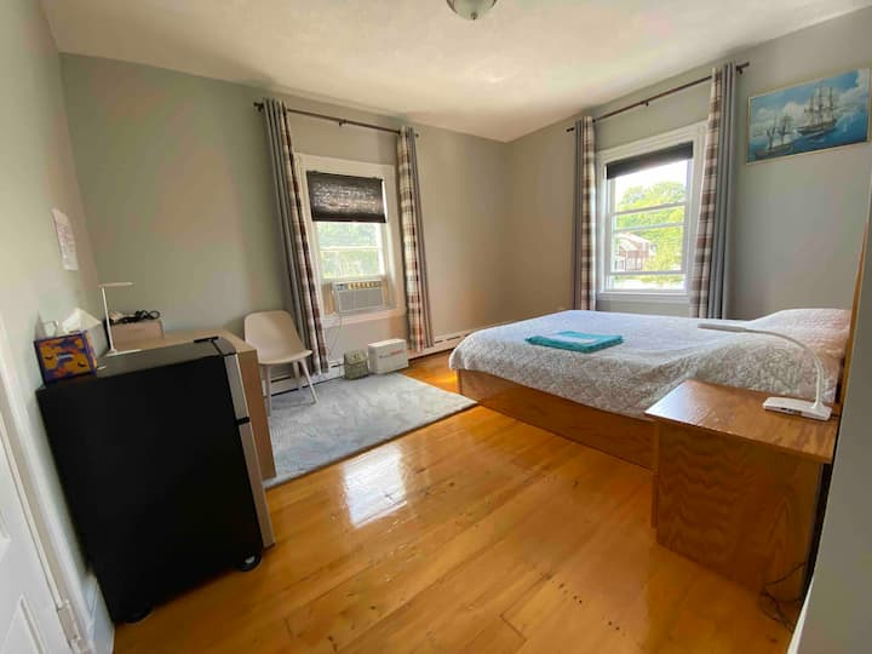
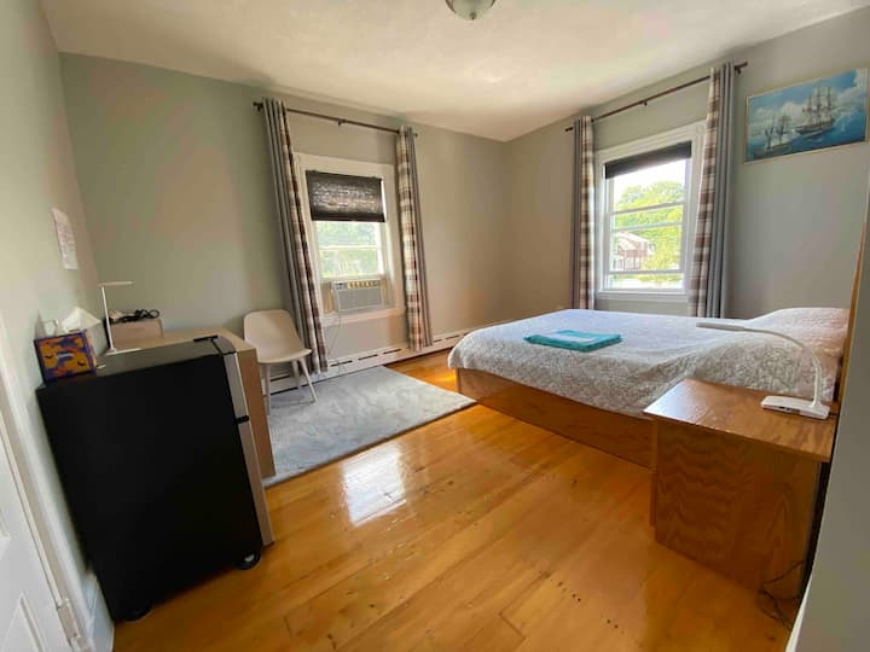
- cardboard box [366,338,409,375]
- bag [343,348,371,380]
